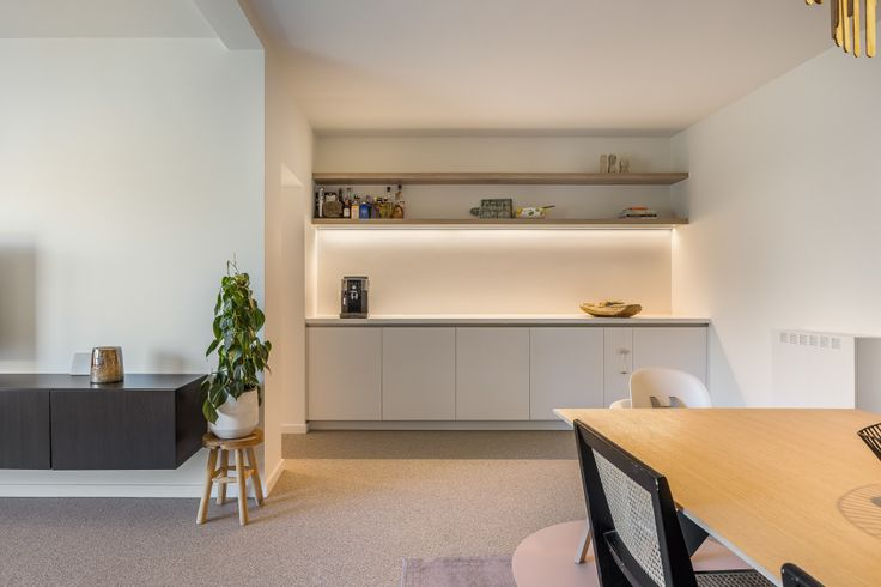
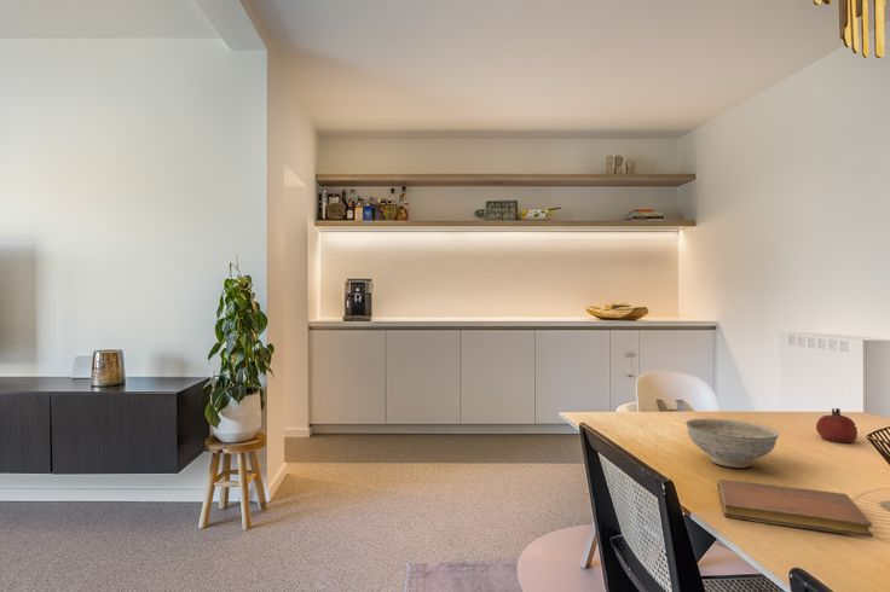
+ fruit [815,407,859,443]
+ decorative bowl [684,418,780,469]
+ notebook [716,478,874,539]
